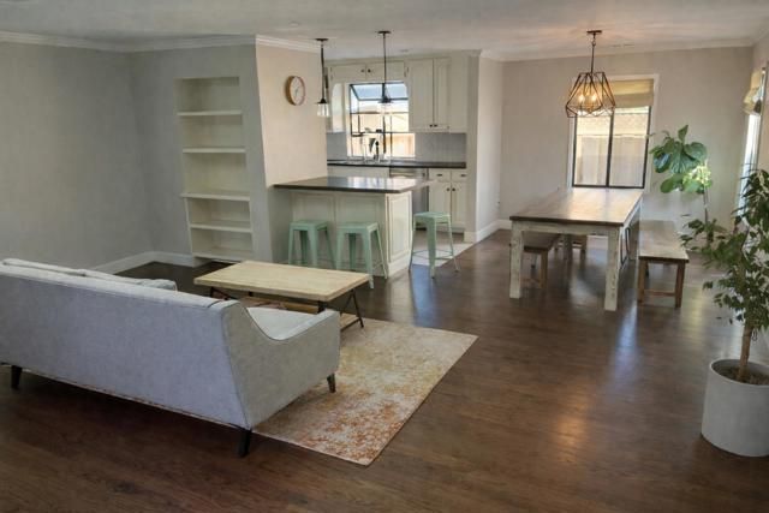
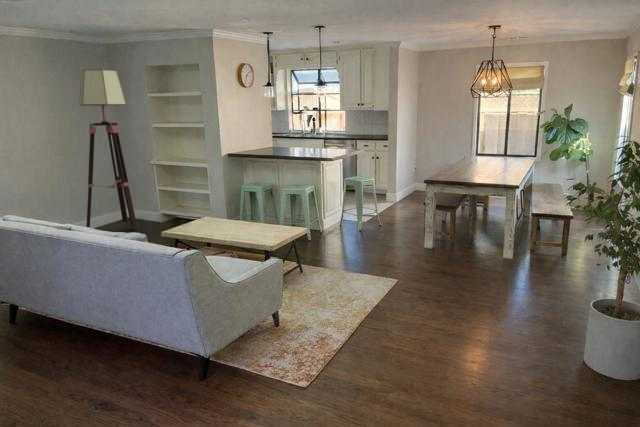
+ floor lamp [78,68,139,231]
